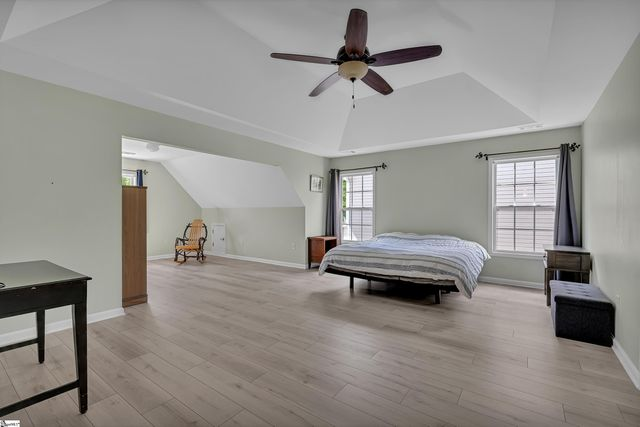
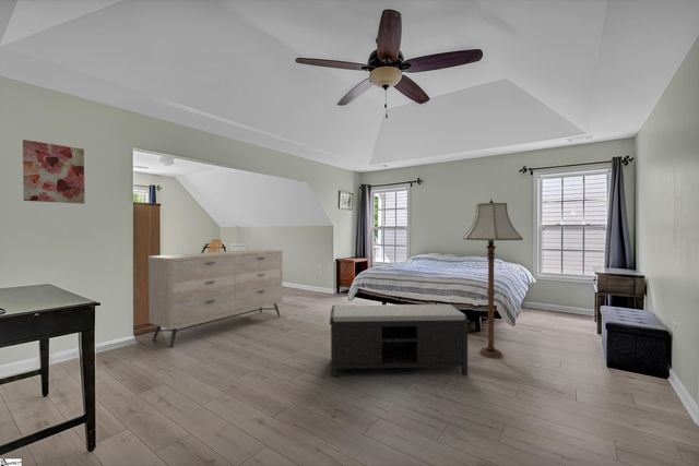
+ bench [329,303,471,379]
+ wall art [22,139,85,205]
+ floor lamp [462,199,523,359]
+ dresser [147,248,284,349]
